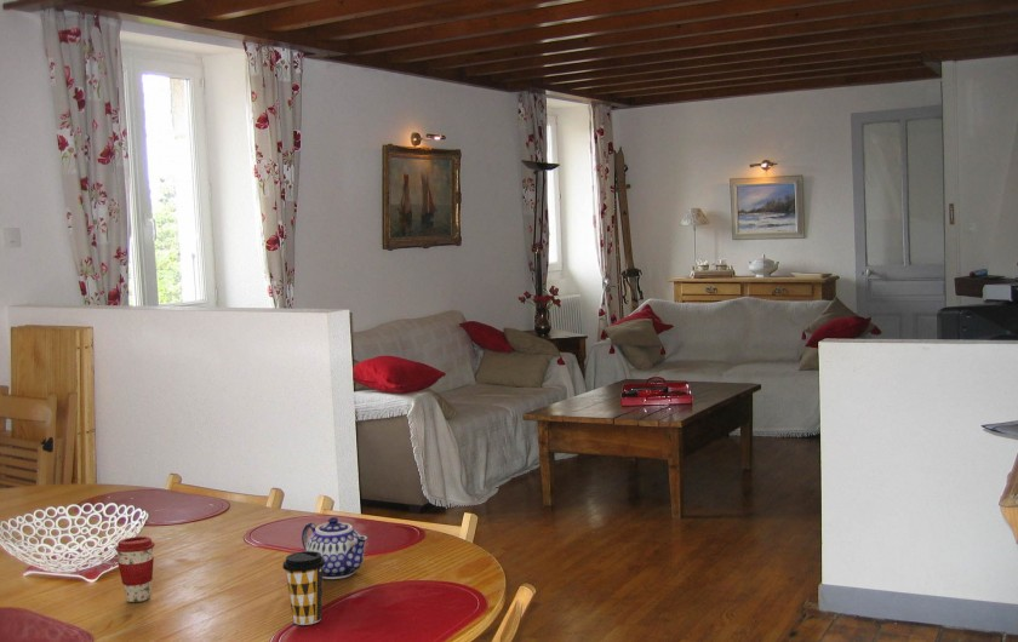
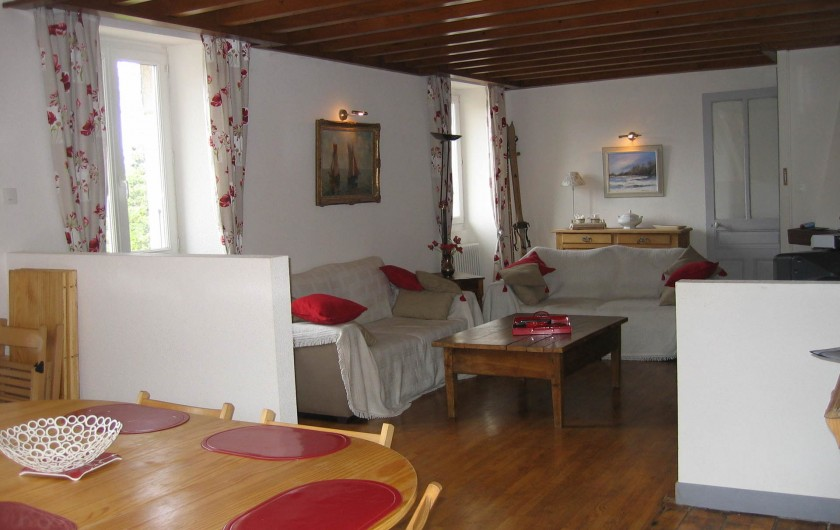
- teapot [301,516,368,580]
- coffee cup [281,550,325,626]
- coffee cup [114,535,156,603]
